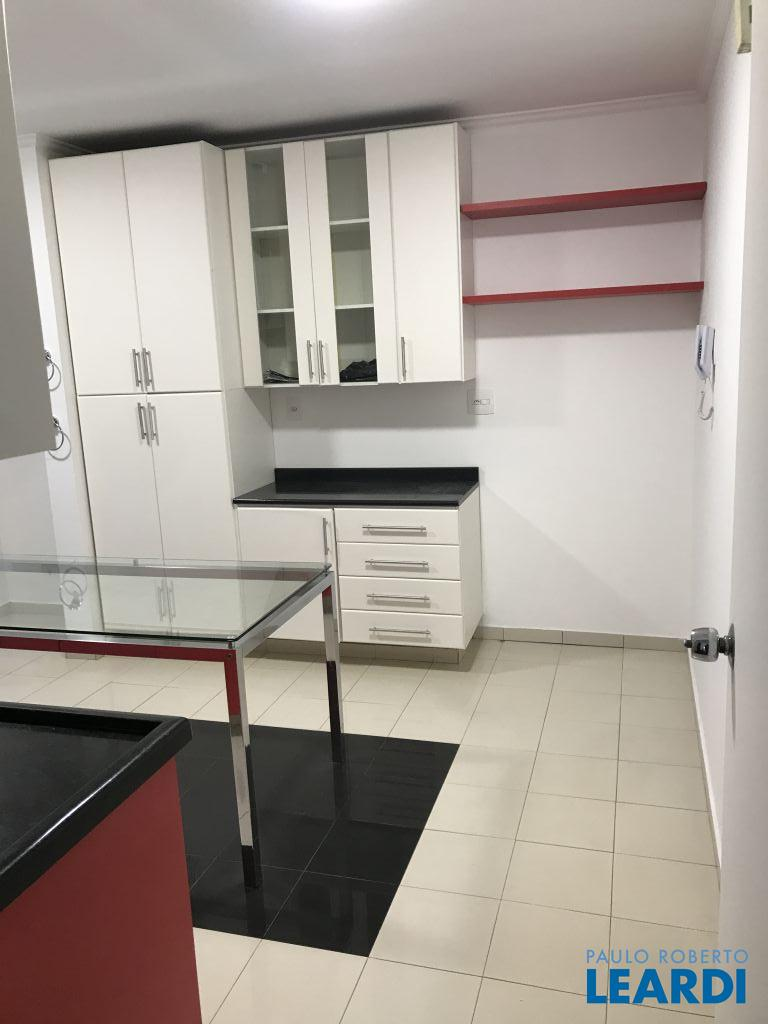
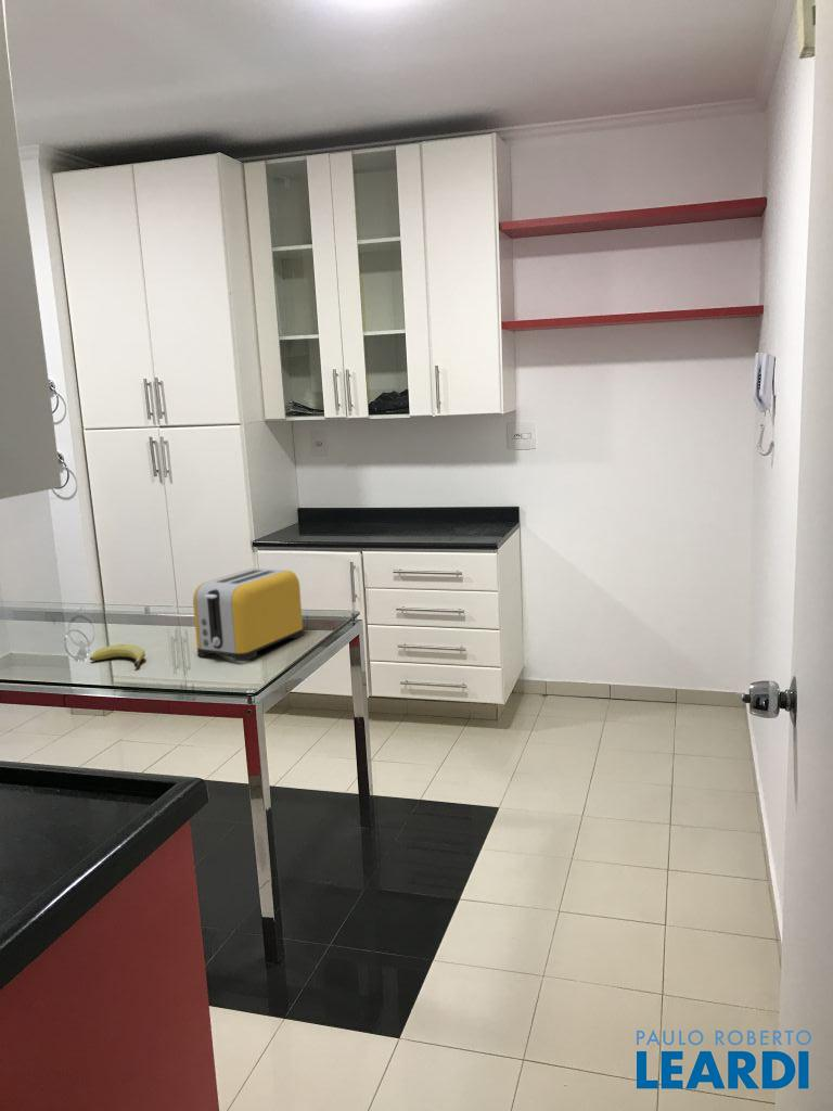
+ toaster [192,567,305,662]
+ fruit [89,643,146,668]
